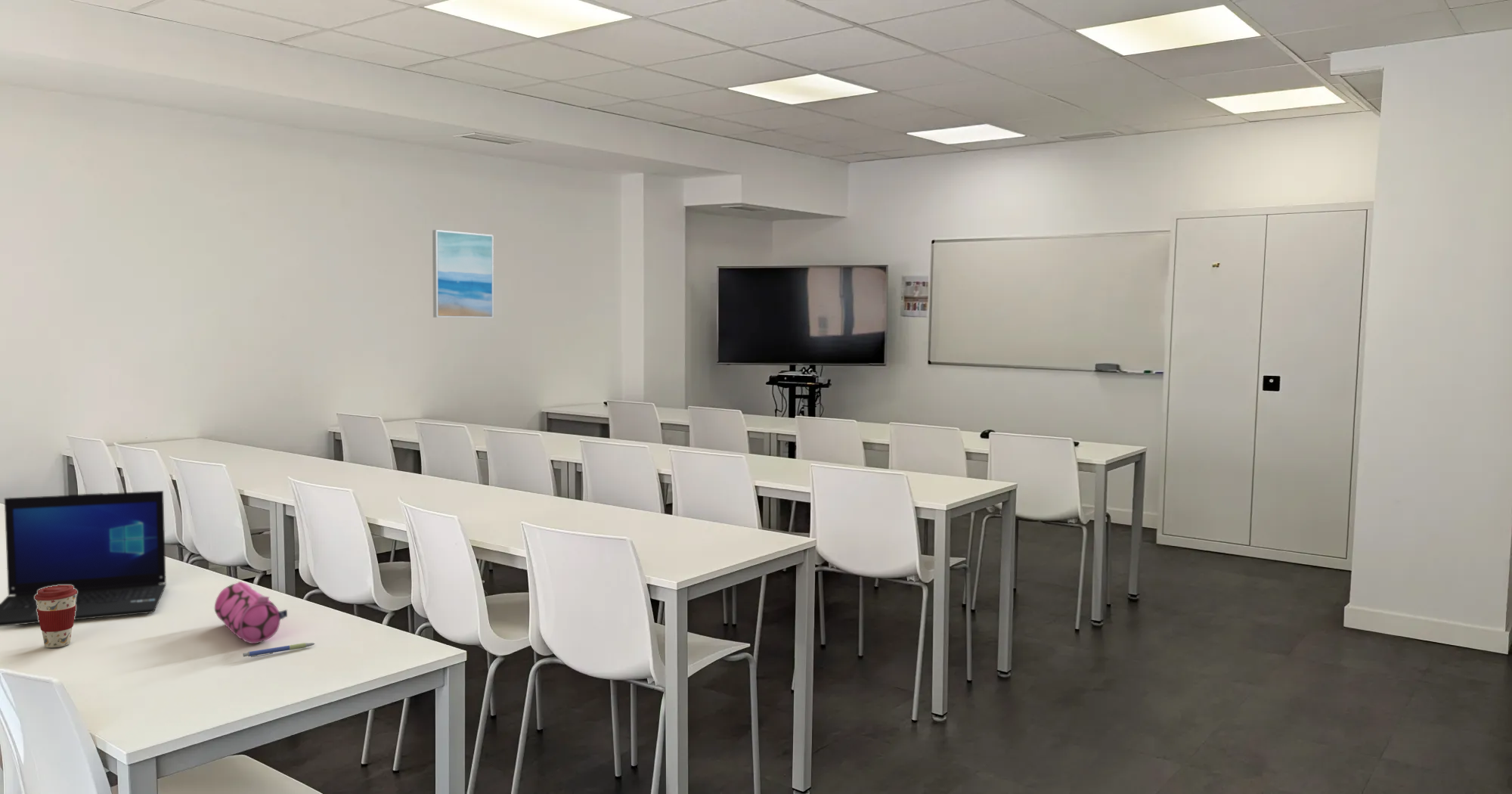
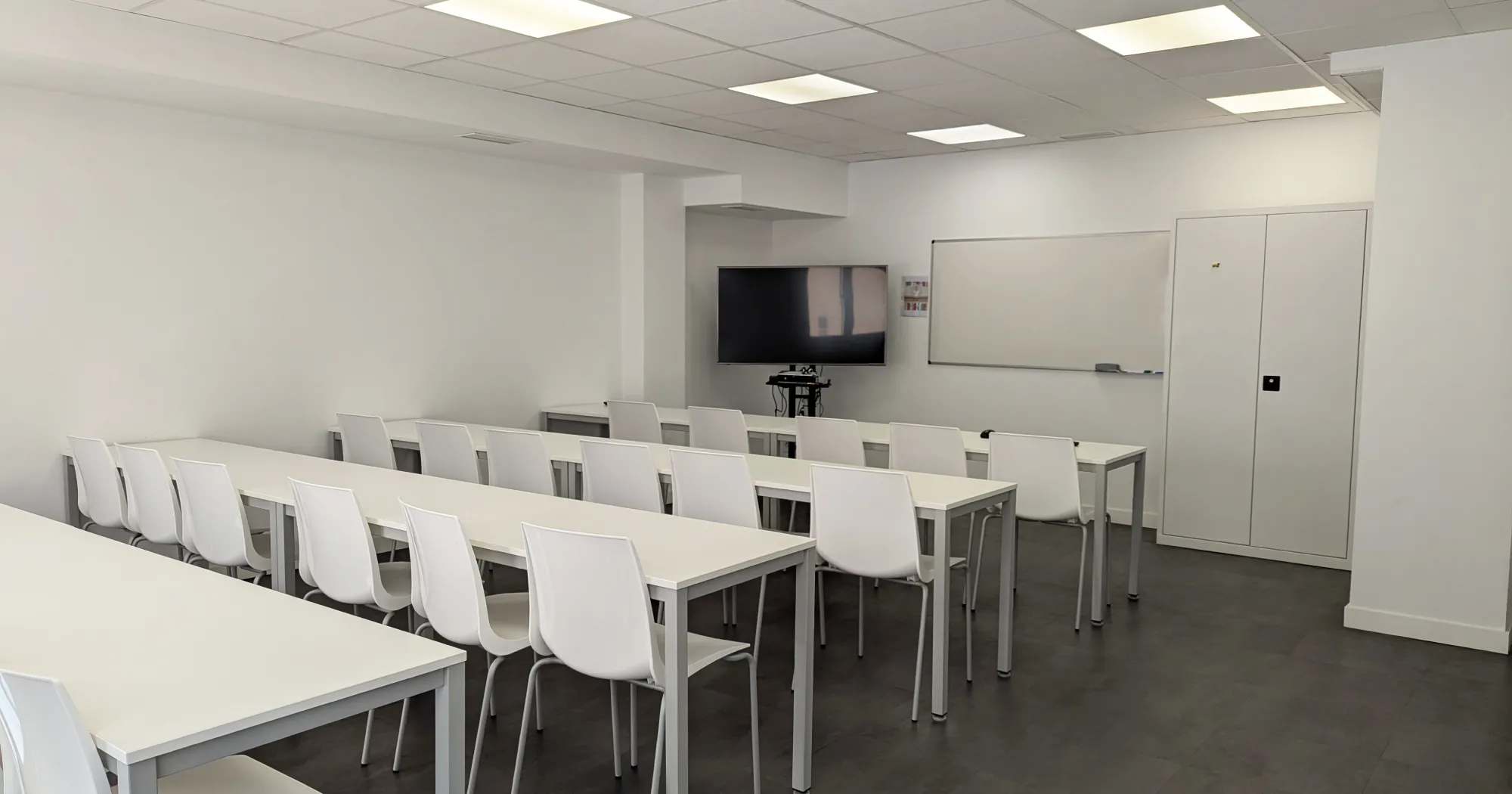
- pencil case [214,581,288,644]
- coffee cup [35,585,77,649]
- pen [242,642,316,658]
- wall art [432,229,494,319]
- laptop [0,490,167,627]
